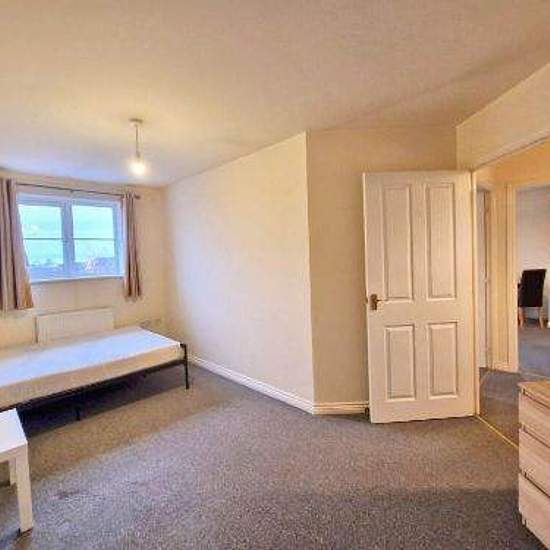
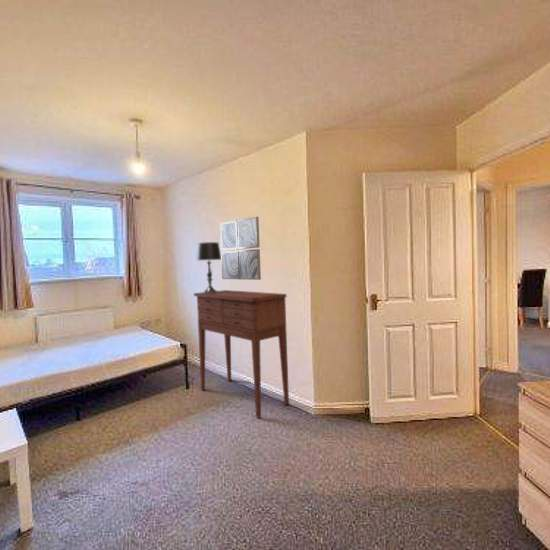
+ table lamp [195,241,222,294]
+ wall art [219,216,262,281]
+ dresser [193,289,290,419]
